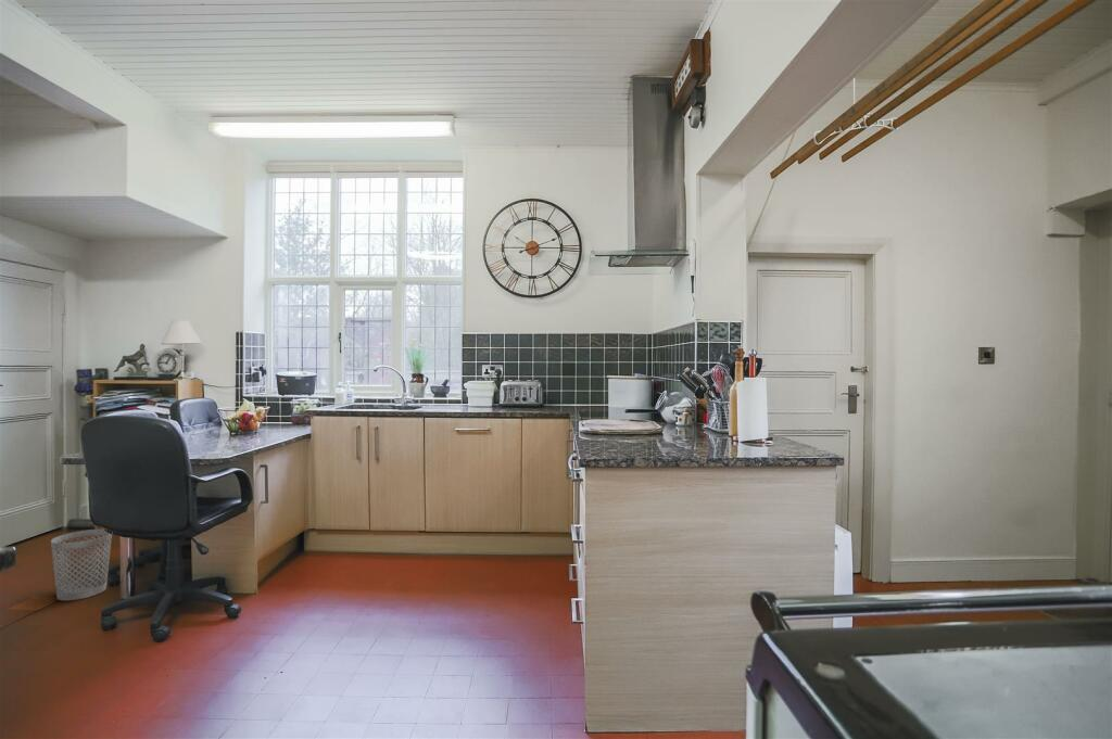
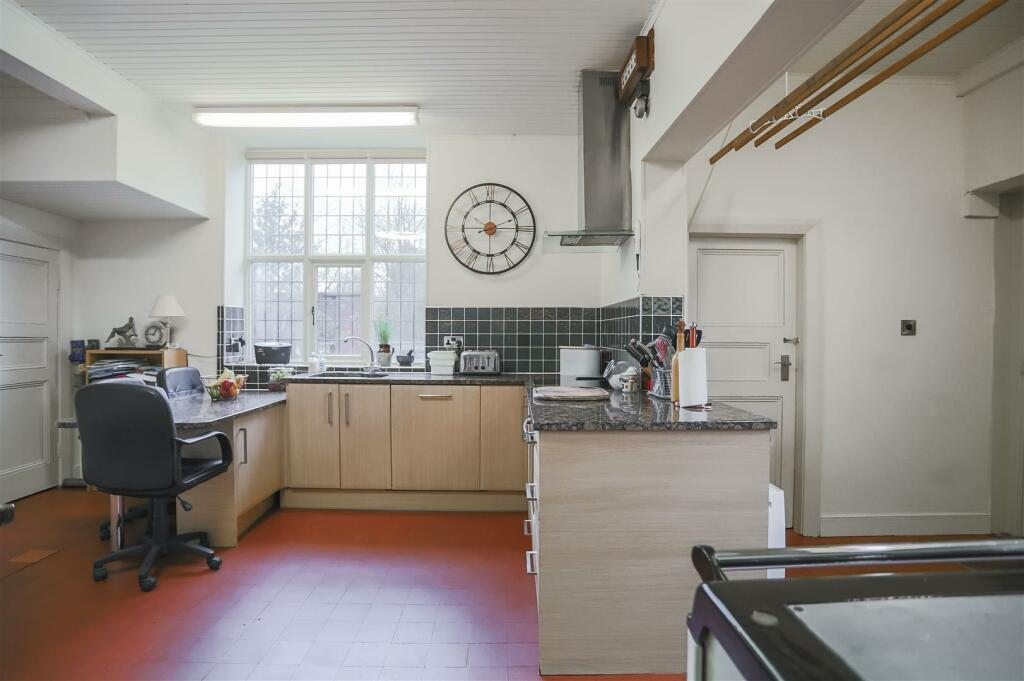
- wastebasket [50,528,113,601]
